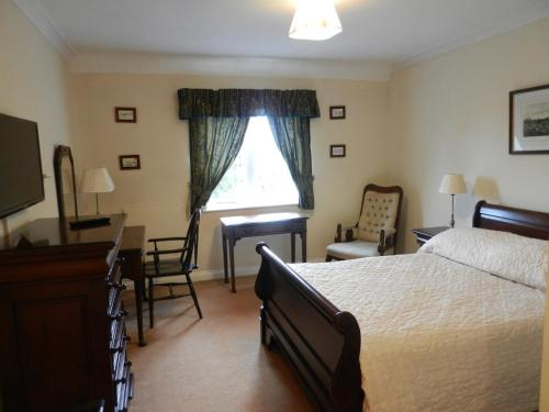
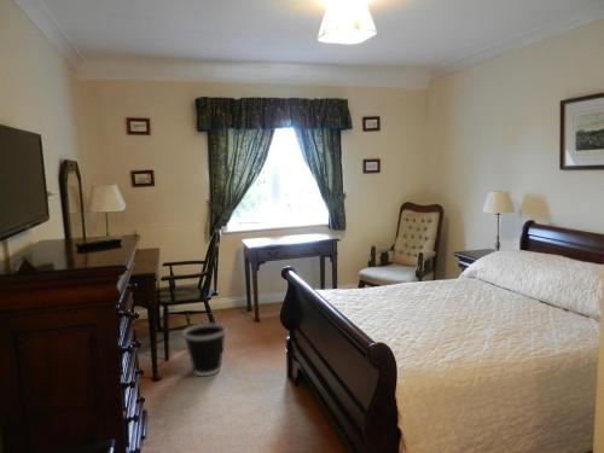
+ wastebasket [182,323,227,377]
